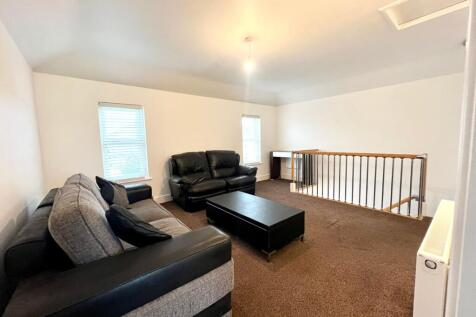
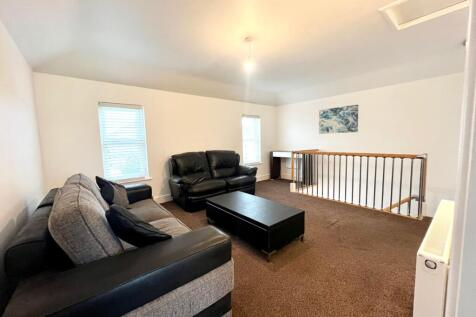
+ wall art [318,104,359,135]
